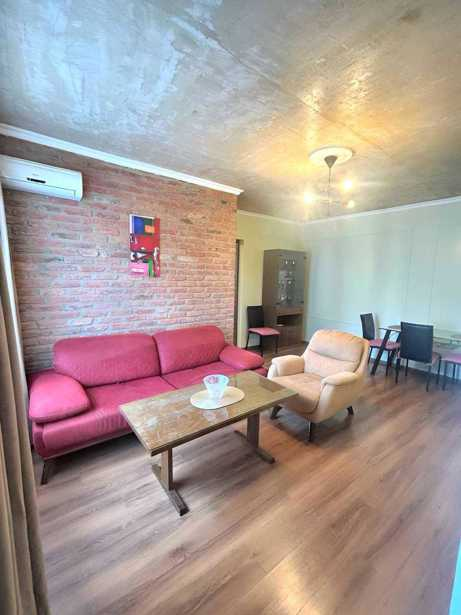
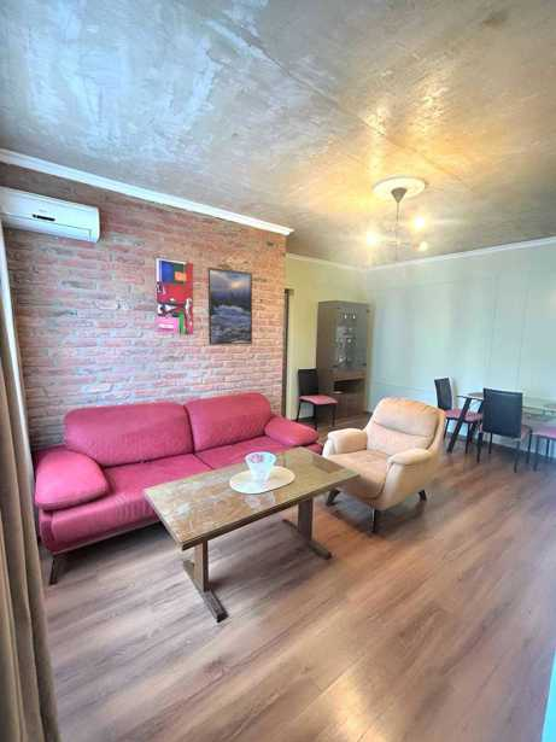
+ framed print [206,267,253,346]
